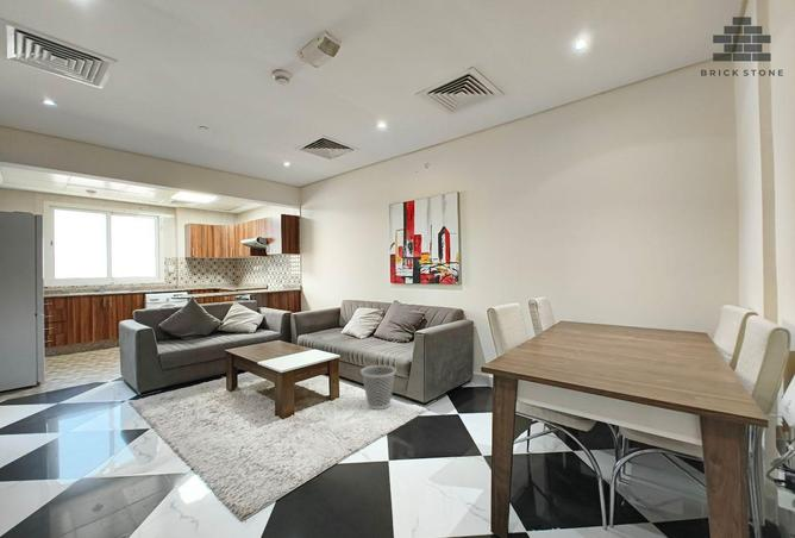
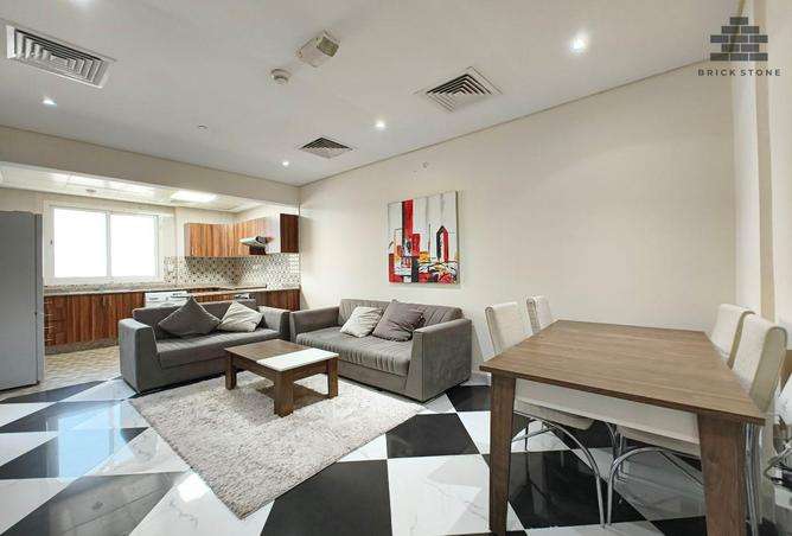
- wastebasket [359,364,398,411]
